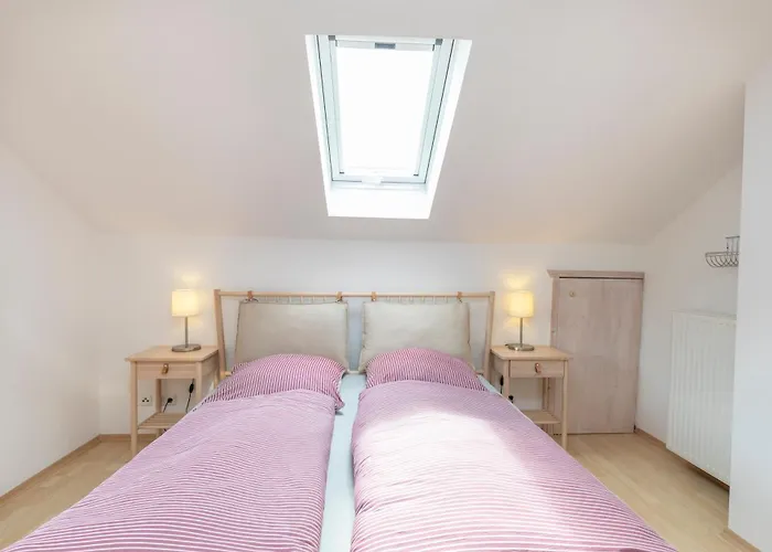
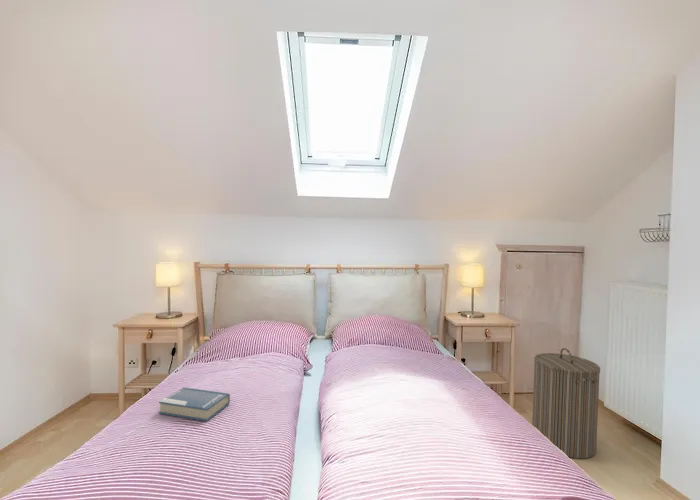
+ laundry hamper [531,347,601,460]
+ hardback book [158,386,231,422]
